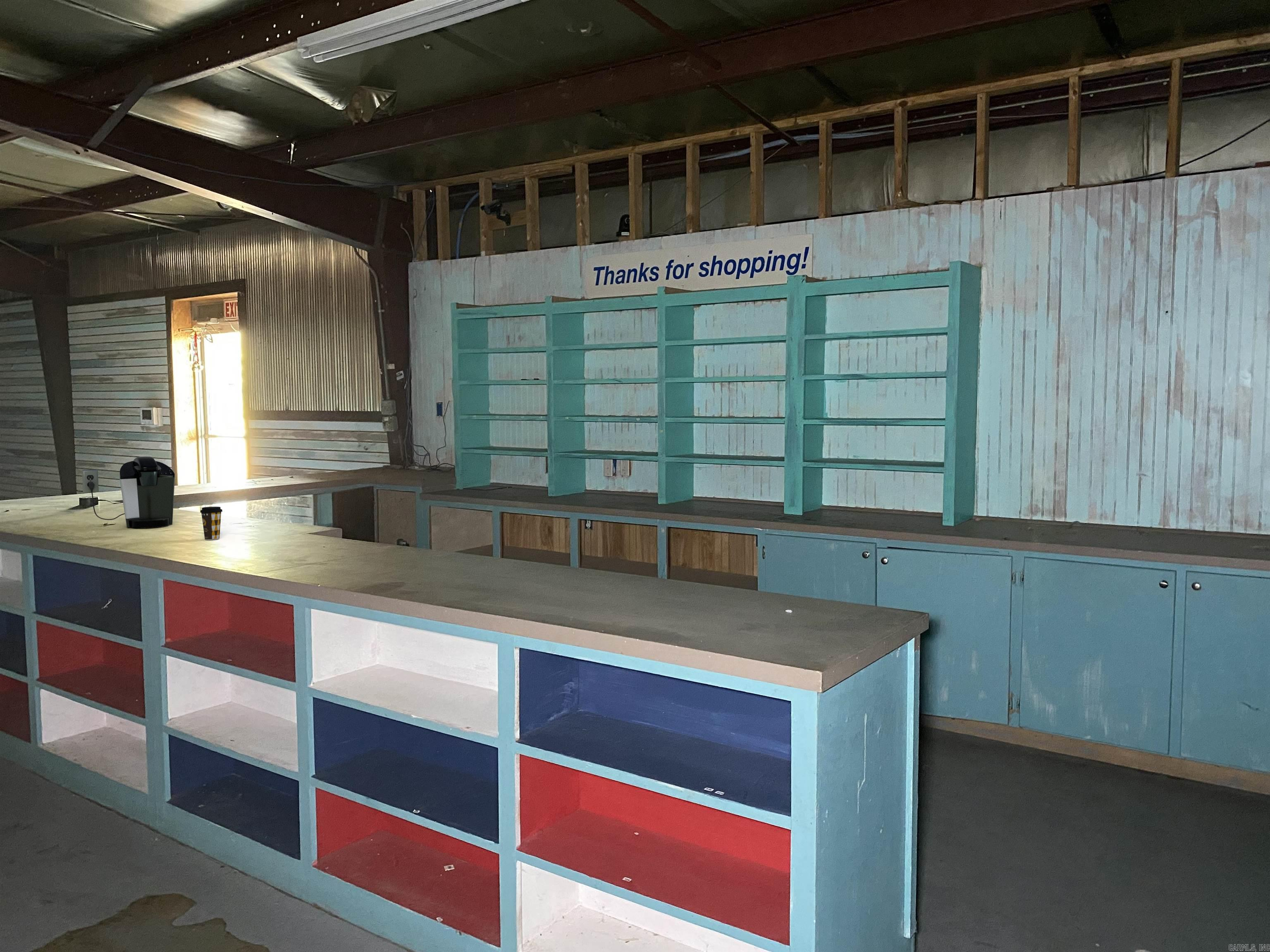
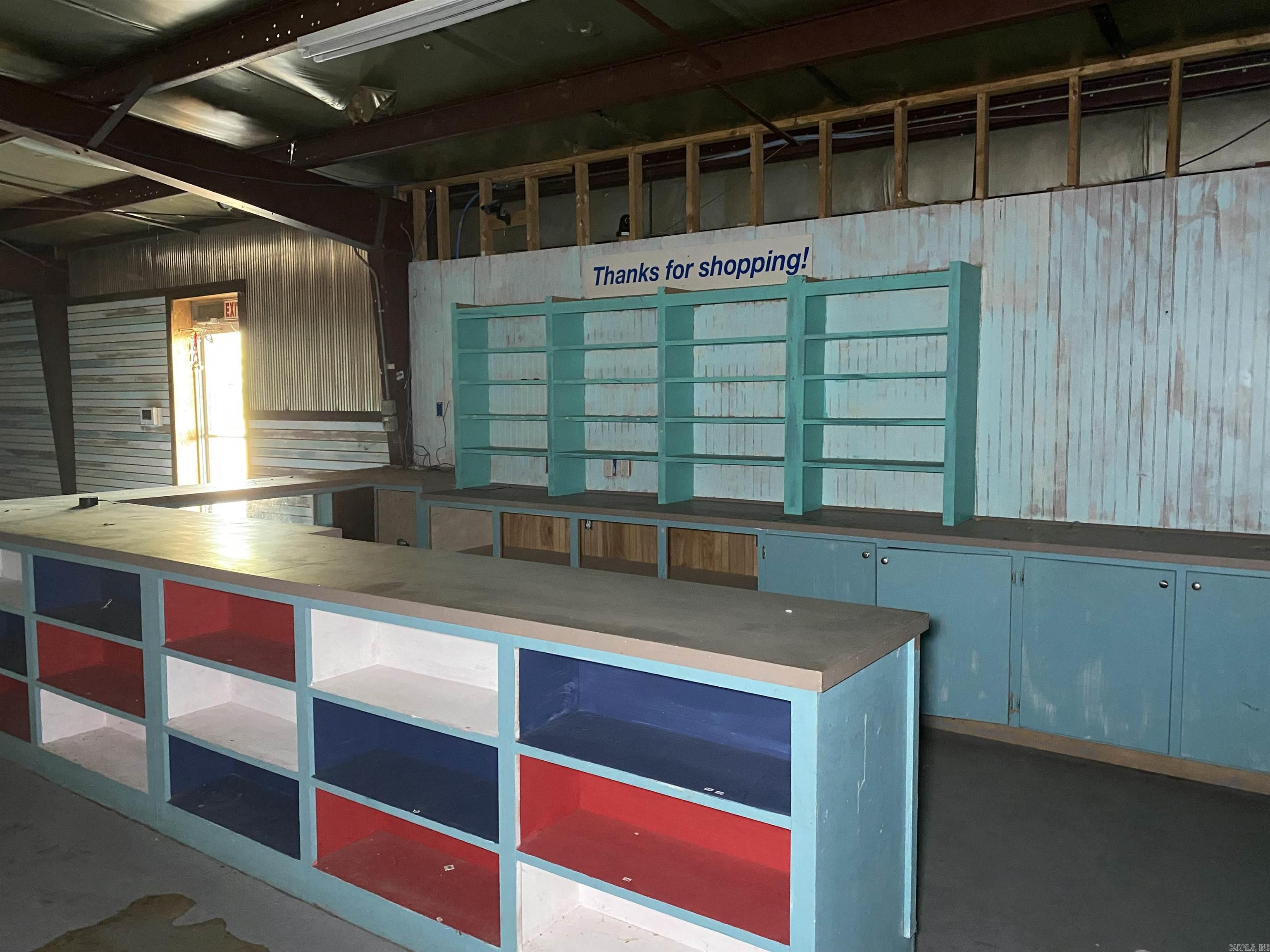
- coffee cup [200,506,223,540]
- coffee maker [82,456,175,528]
